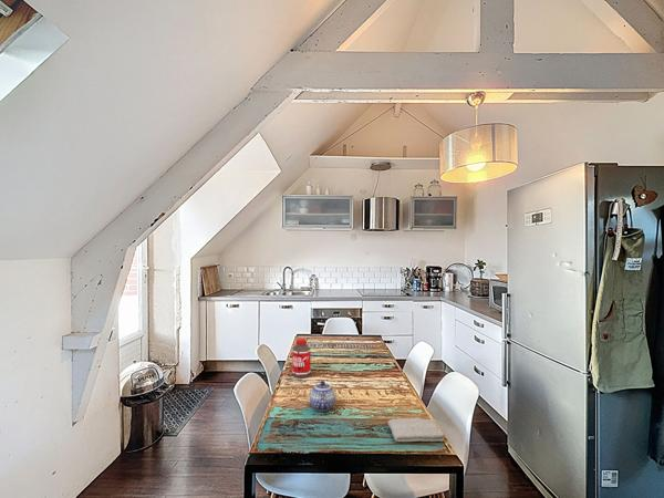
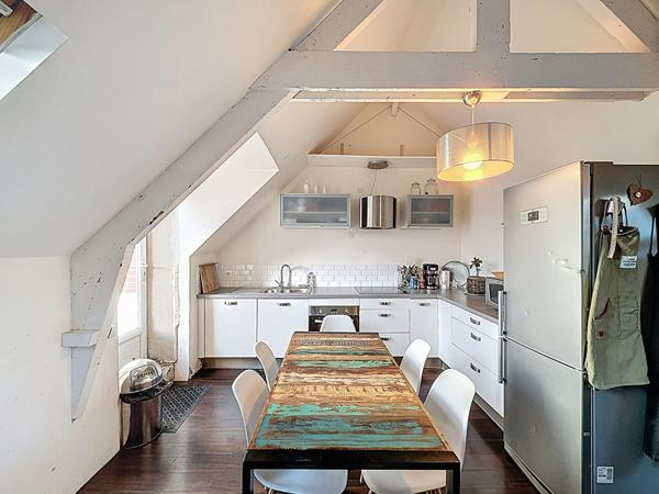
- bottle [291,338,312,378]
- washcloth [387,416,445,443]
- teapot [309,380,336,413]
